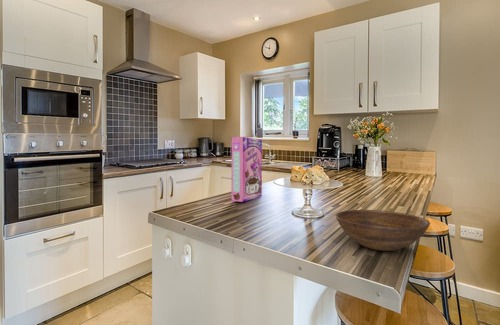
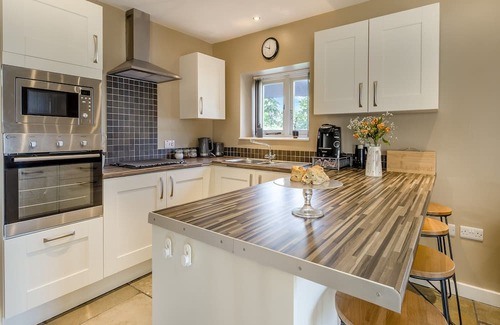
- bowl [334,209,431,252]
- cereal box [231,136,263,203]
